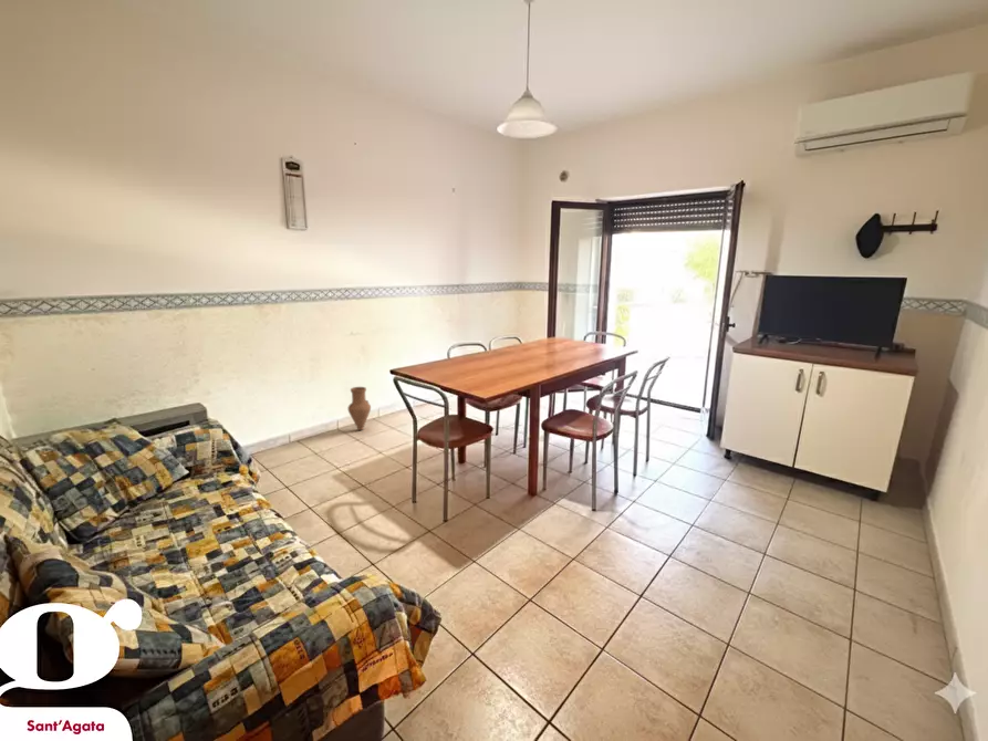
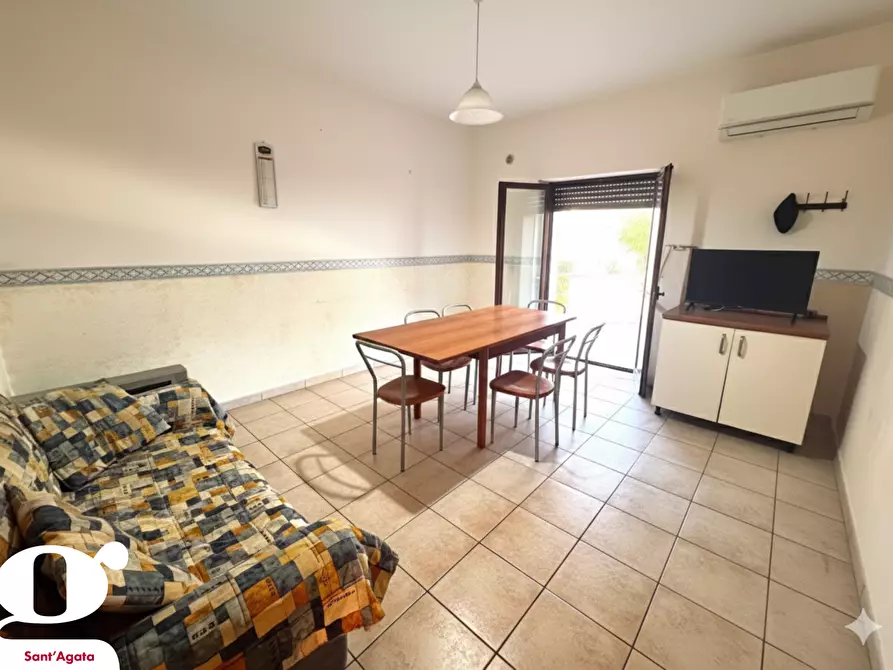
- vase [346,386,372,431]
